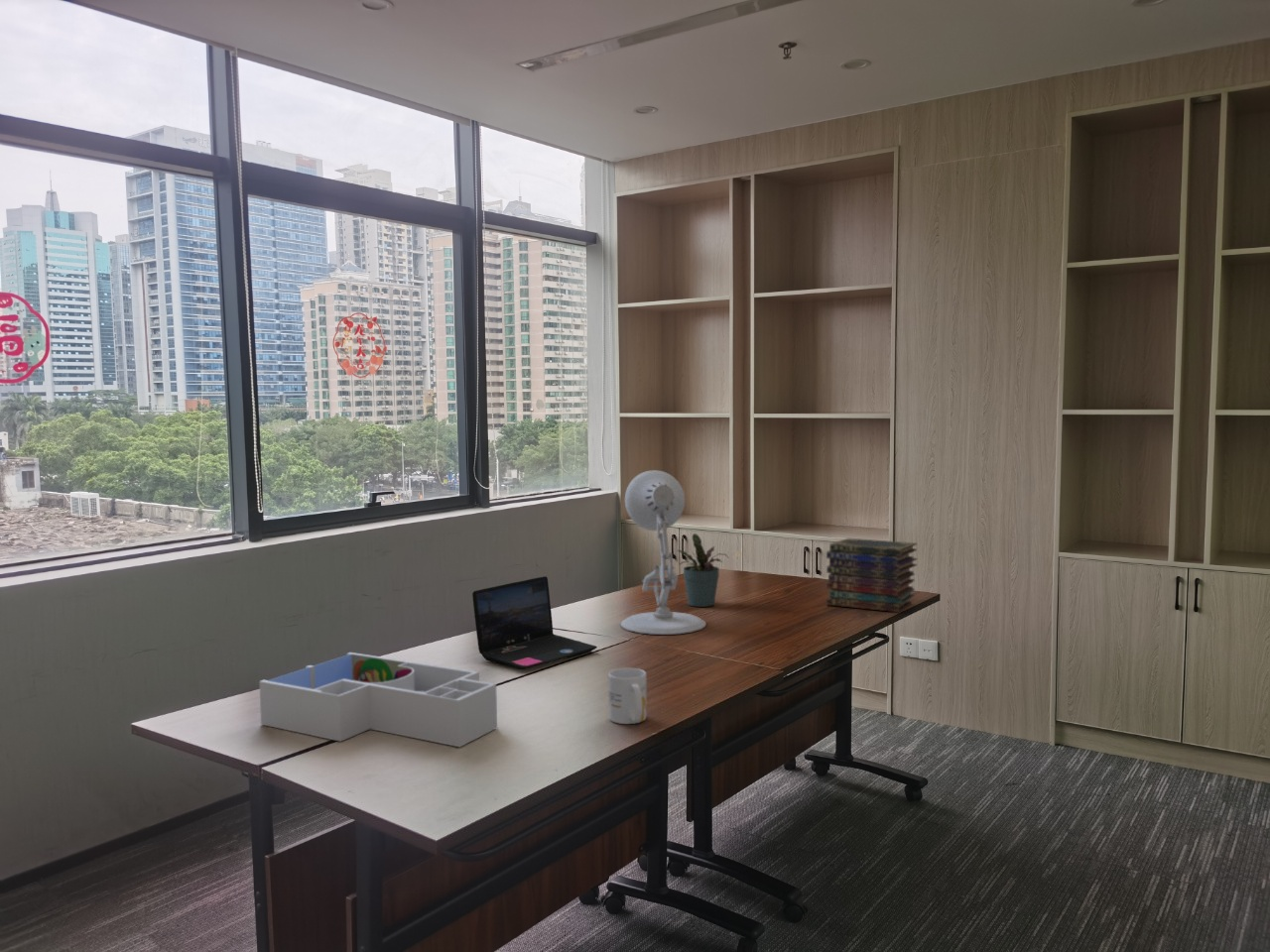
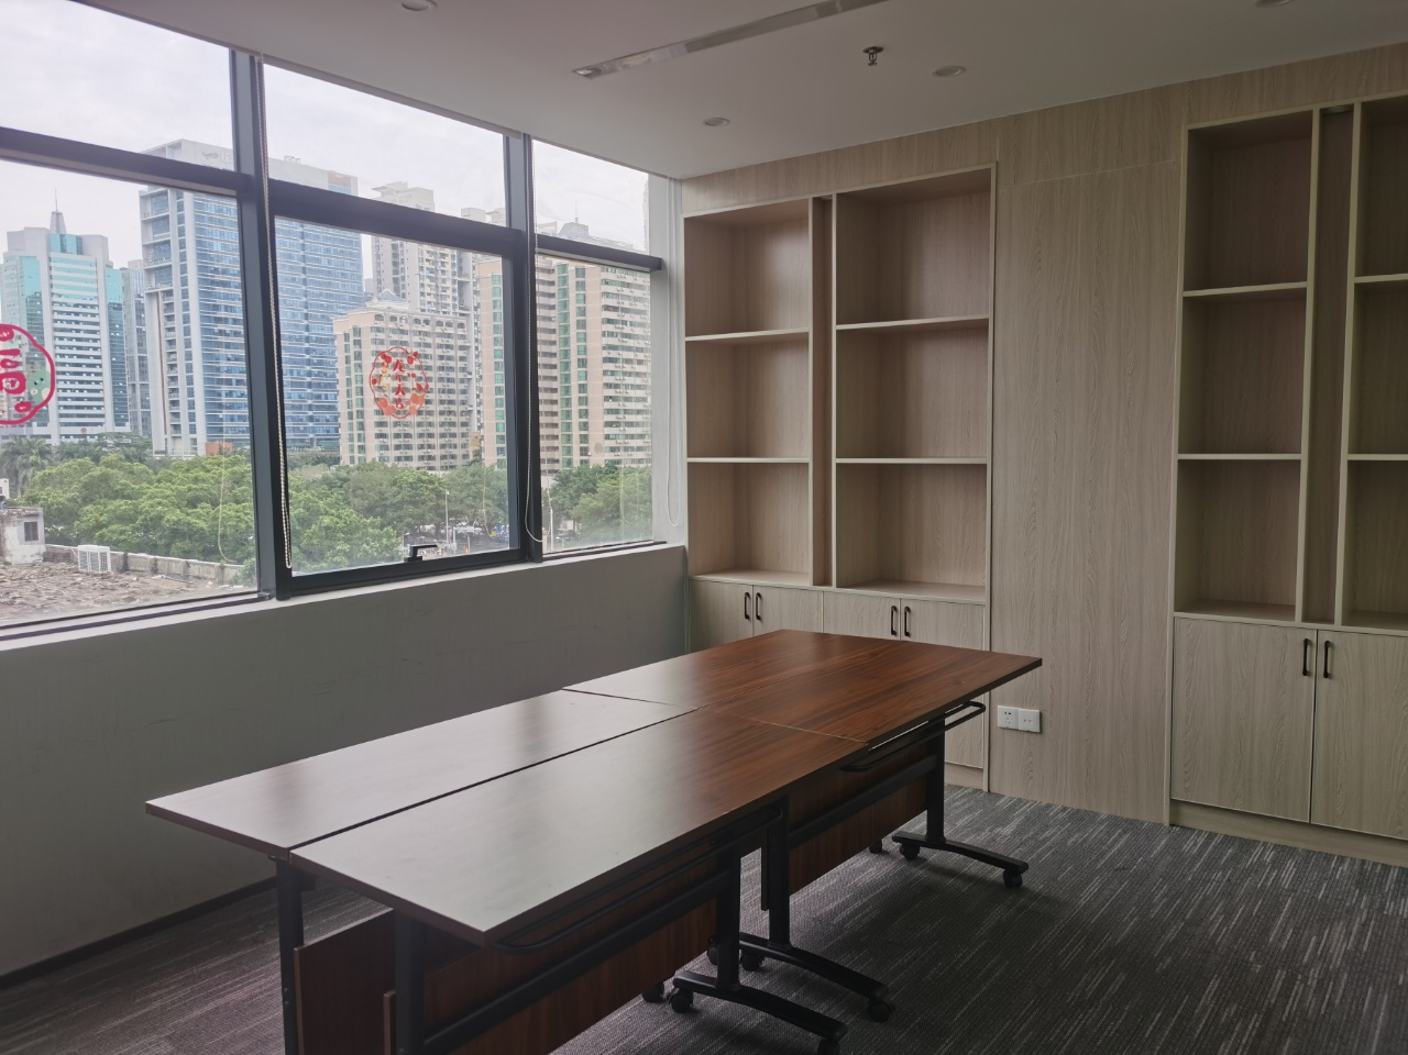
- potted plant [677,533,730,608]
- mug [607,667,647,725]
- desk lamp [619,469,706,636]
- desk organizer [258,652,498,748]
- laptop [471,575,598,670]
- book stack [826,537,918,613]
